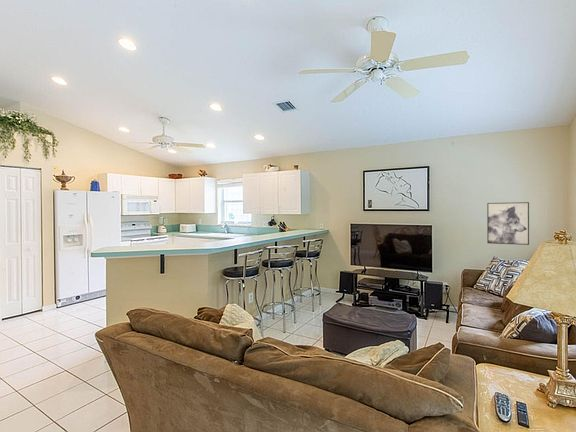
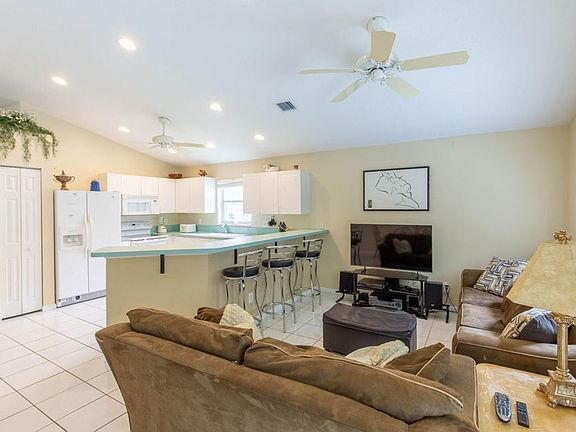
- wall art [486,201,530,246]
